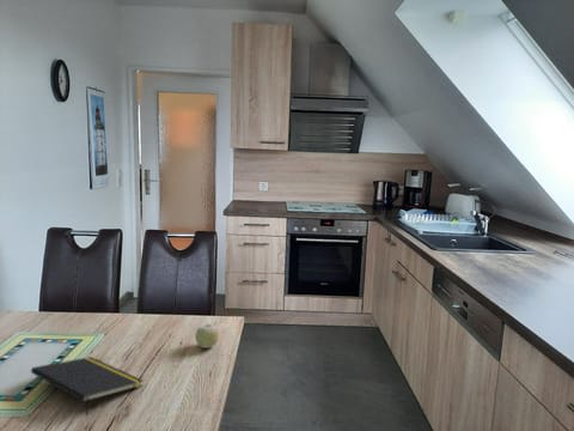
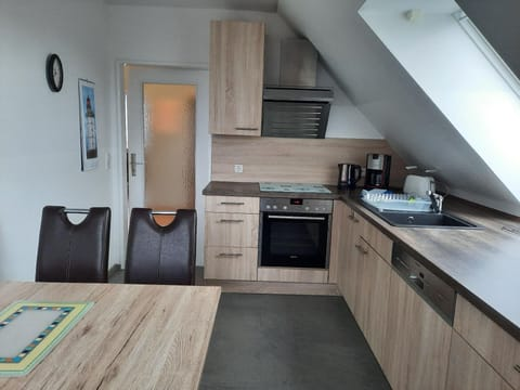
- fruit [194,323,220,350]
- notepad [30,356,144,417]
